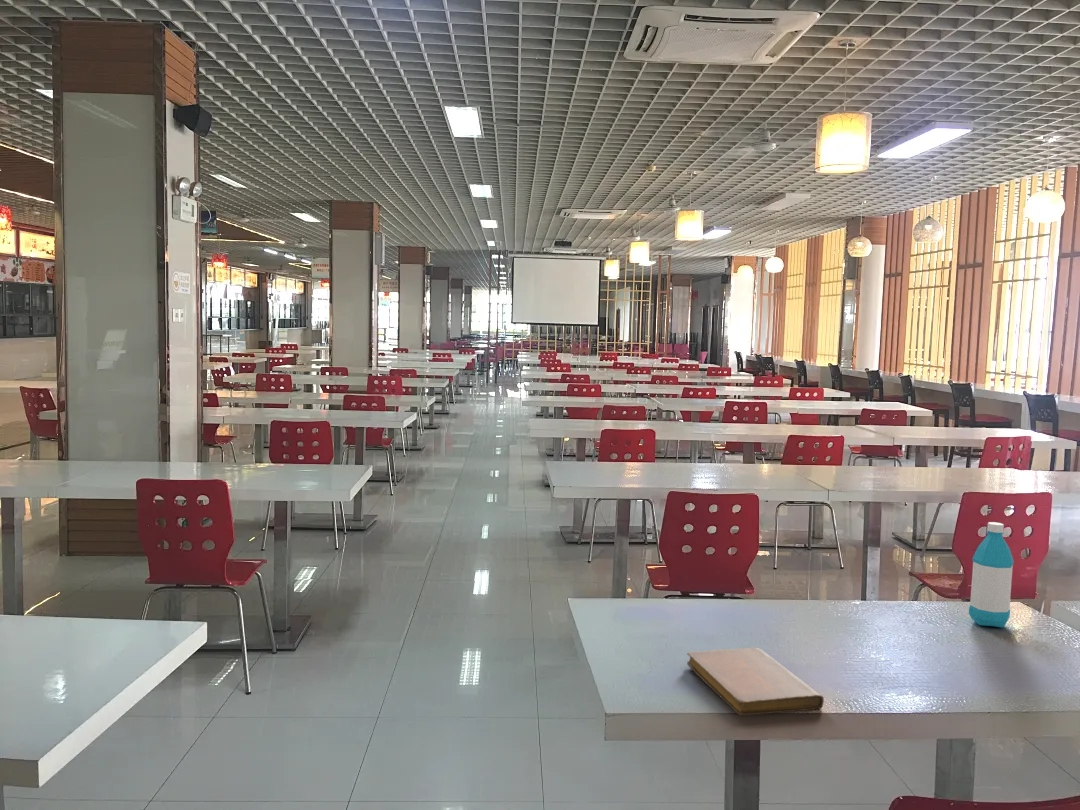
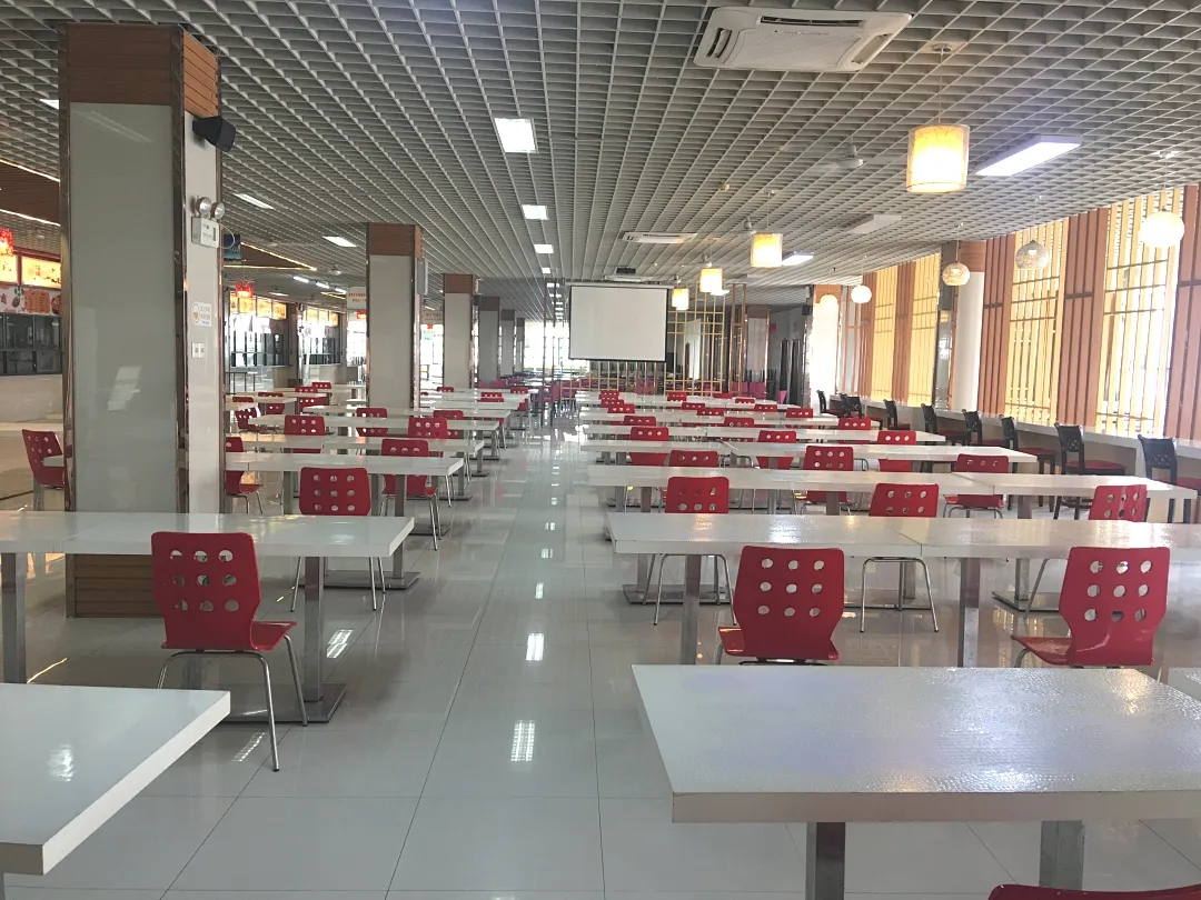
- water bottle [968,521,1015,628]
- notebook [686,647,825,717]
